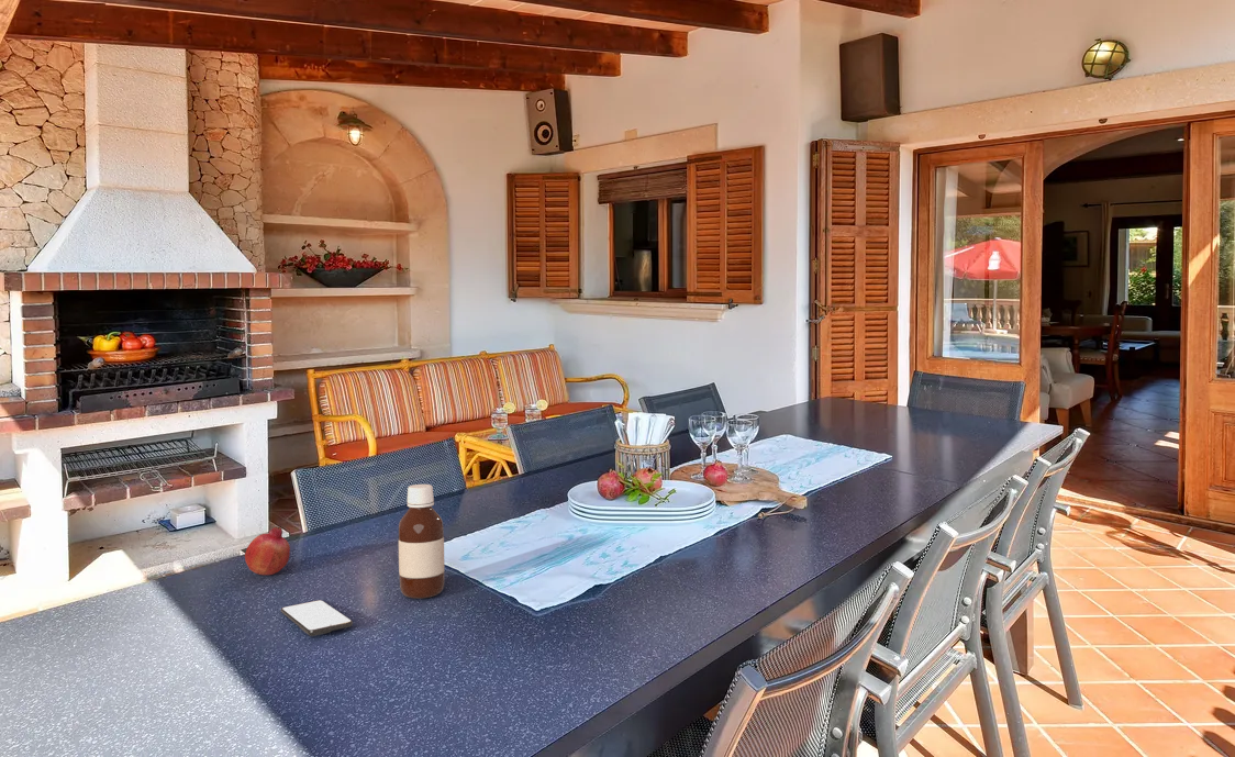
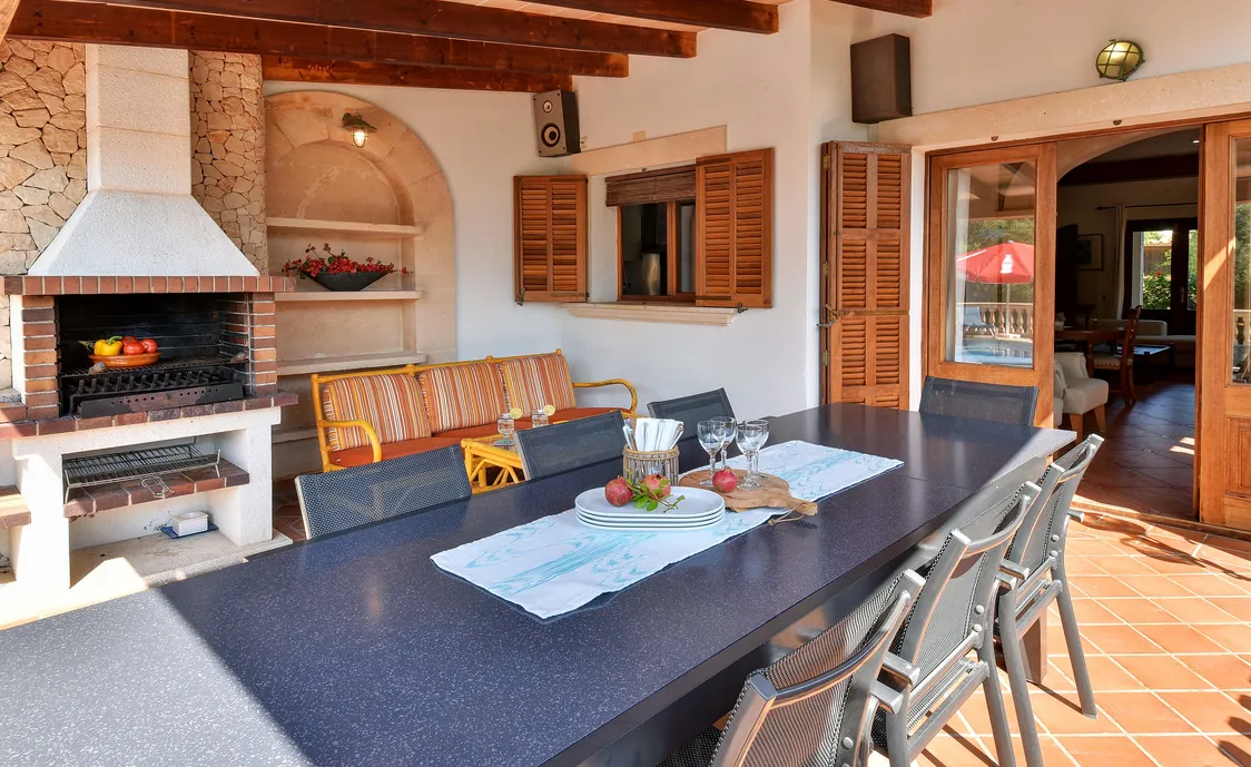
- bottle [398,483,445,600]
- fruit [244,525,291,576]
- smartphone [280,599,354,637]
